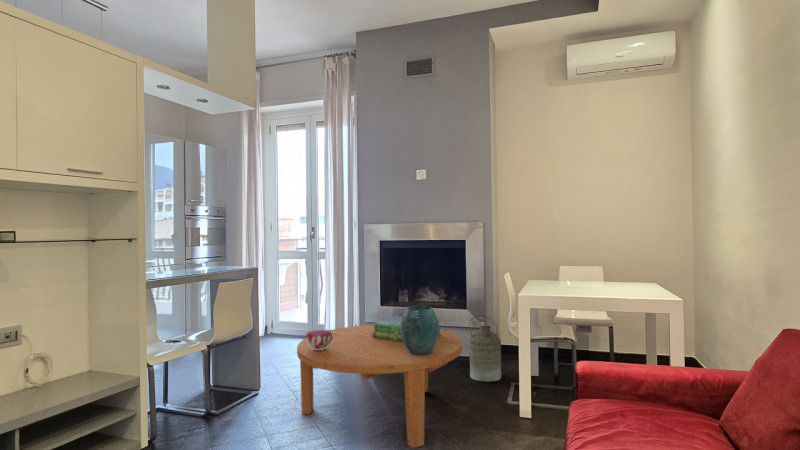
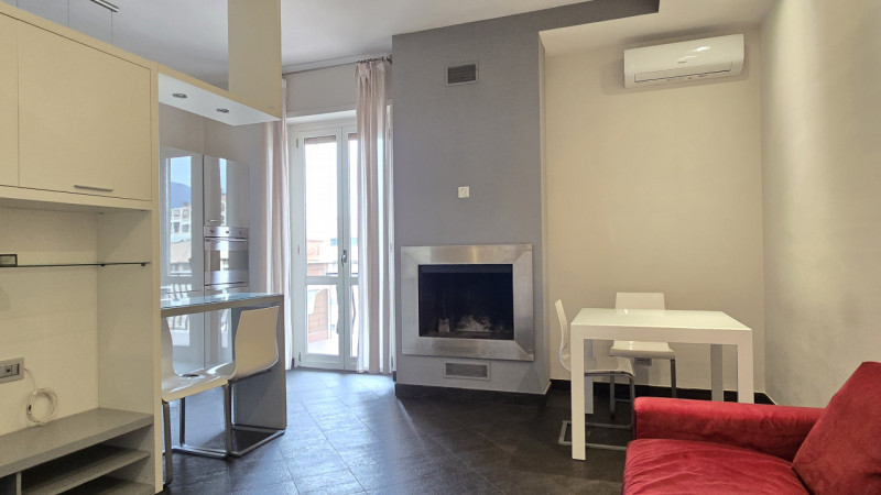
- stack of books [372,315,441,342]
- vase [401,305,440,356]
- decorative bowl [305,329,333,350]
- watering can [468,315,502,383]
- coffee table [296,324,463,449]
